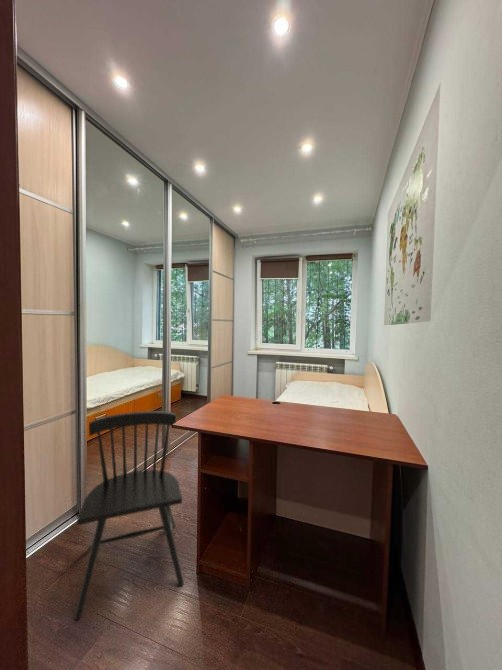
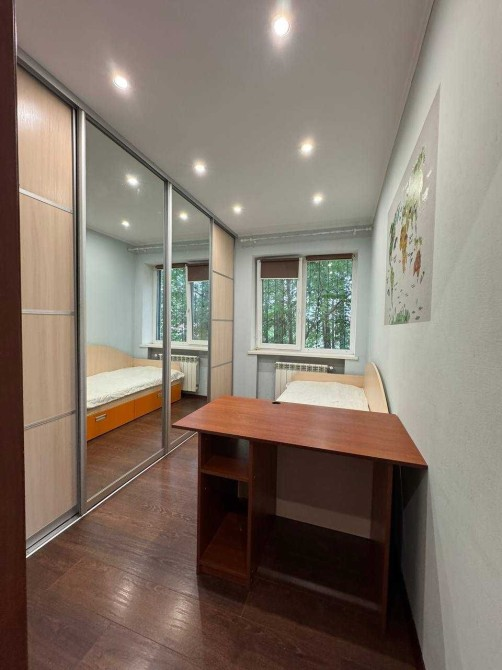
- chair [73,410,185,621]
